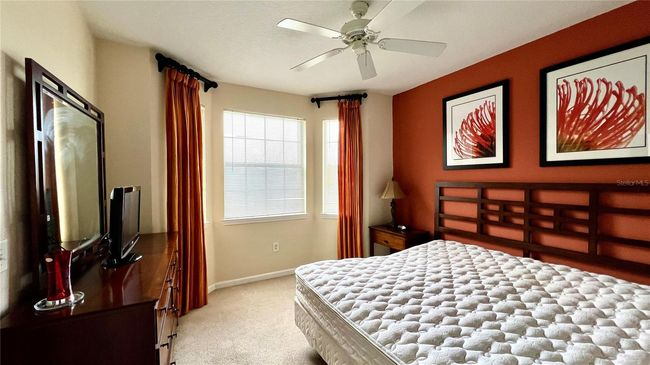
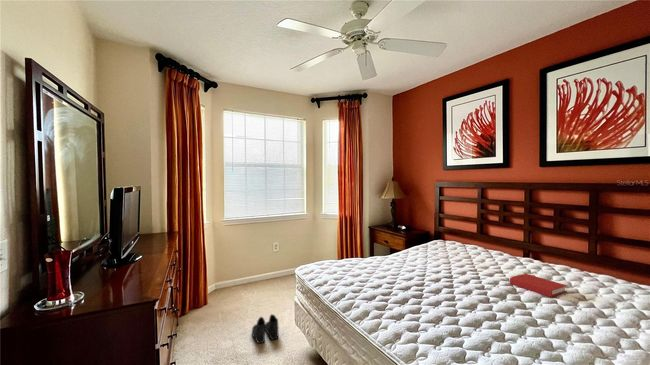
+ book [509,273,569,298]
+ boots [251,313,280,344]
